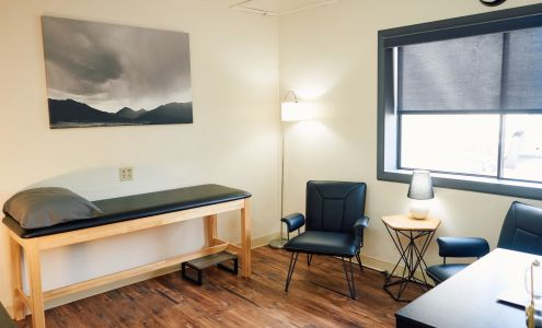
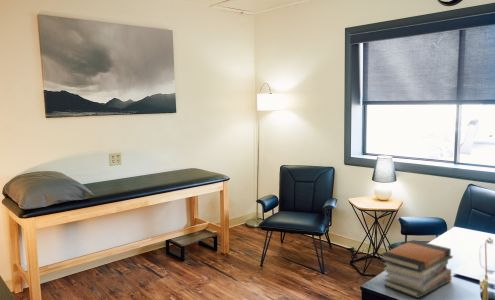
+ book stack [380,239,454,299]
